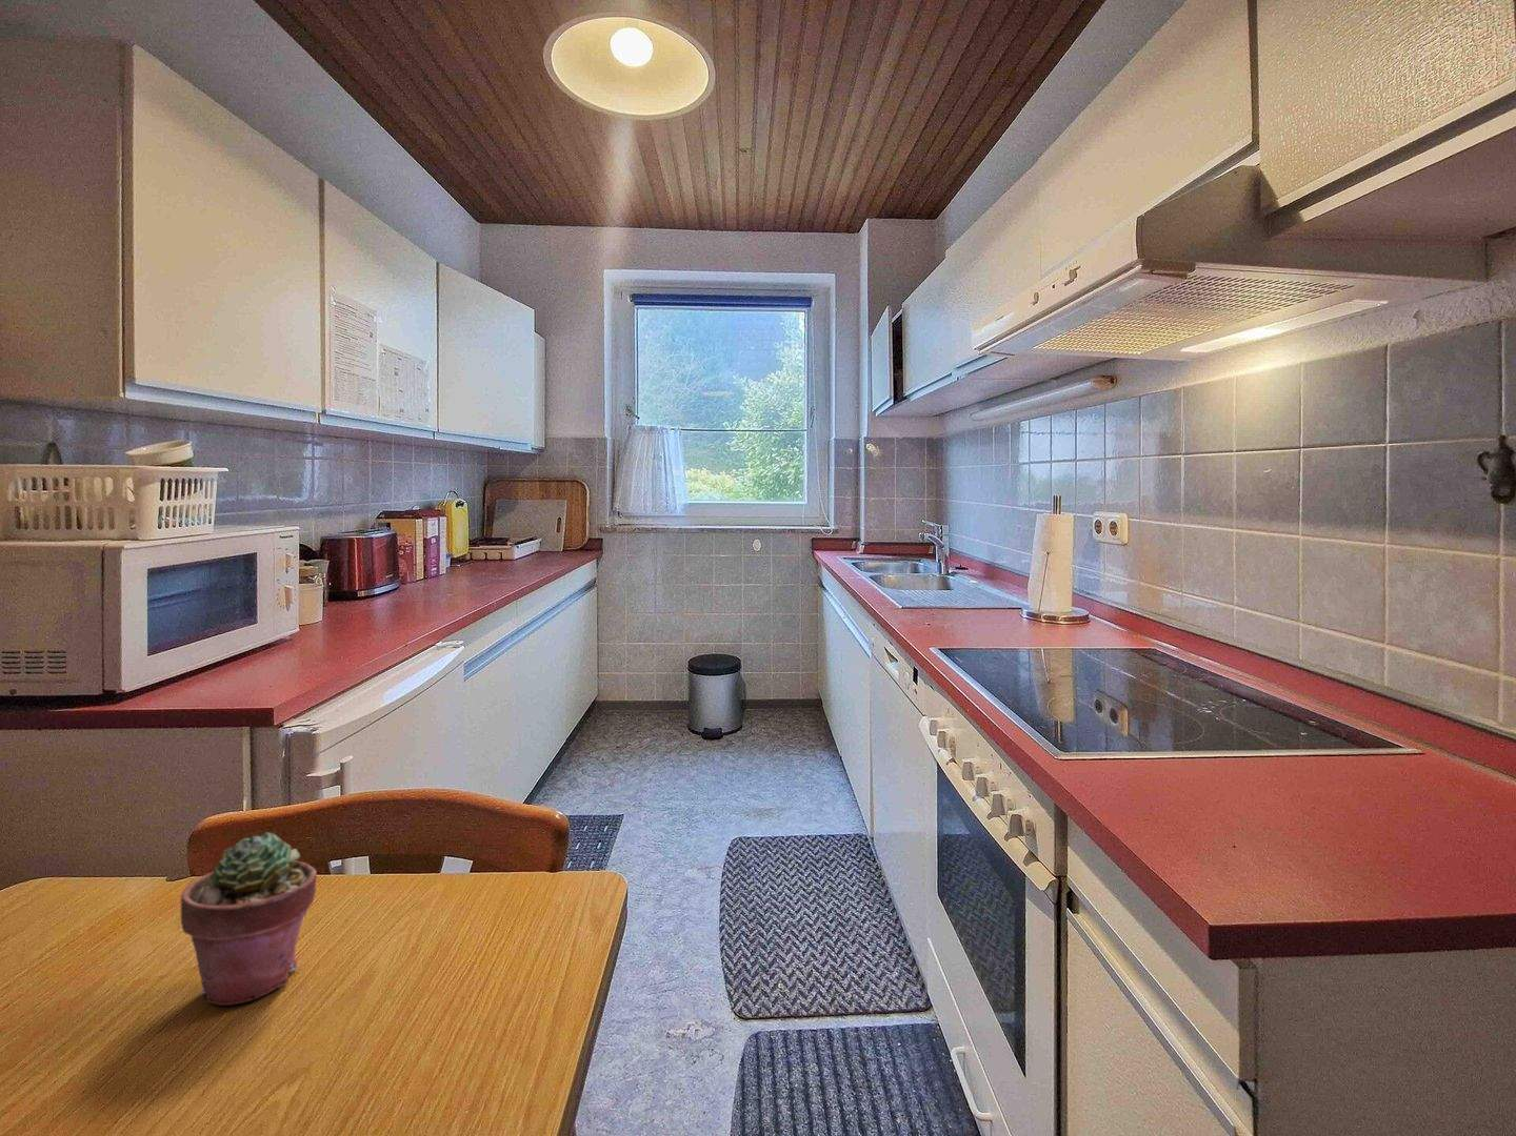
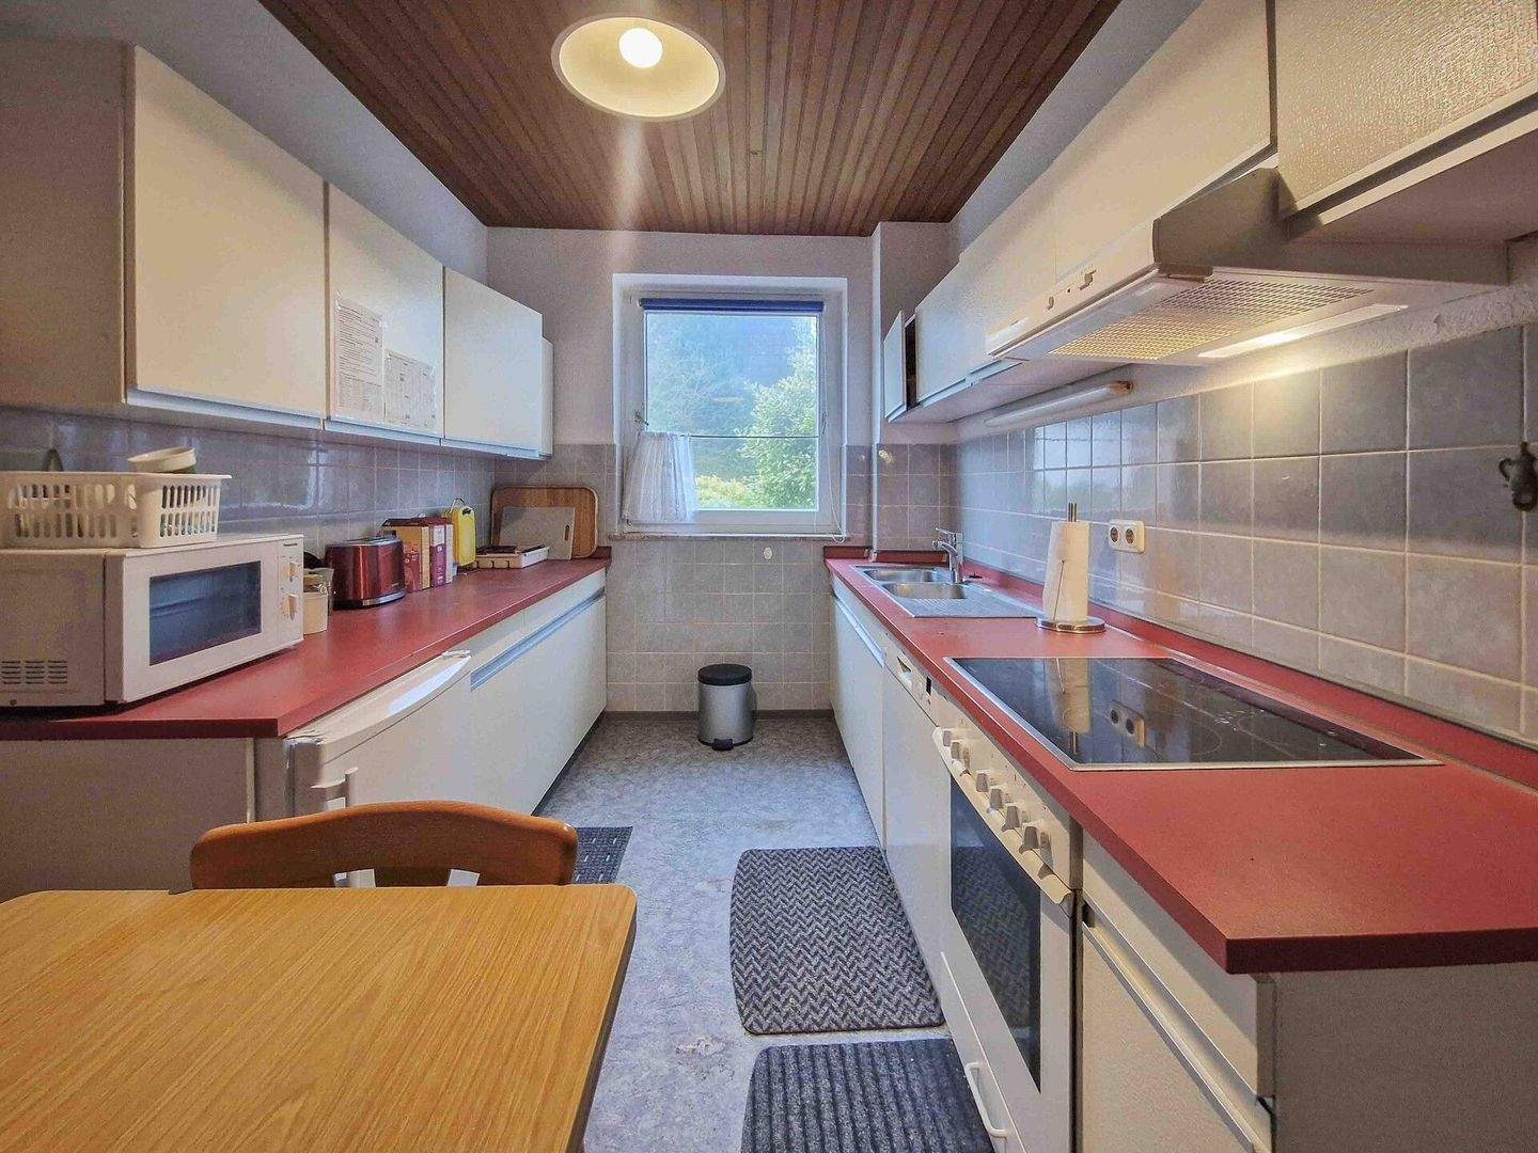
- potted succulent [180,831,318,1007]
